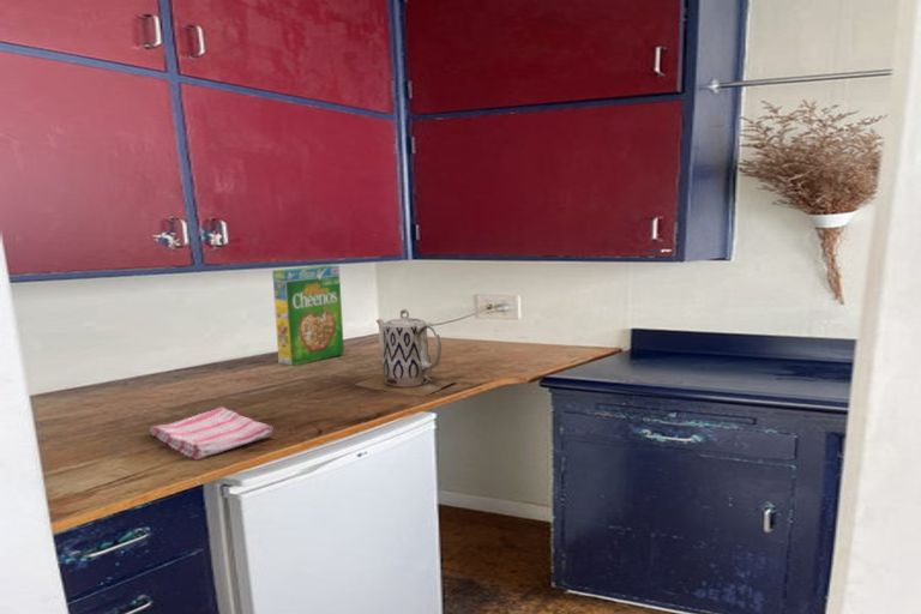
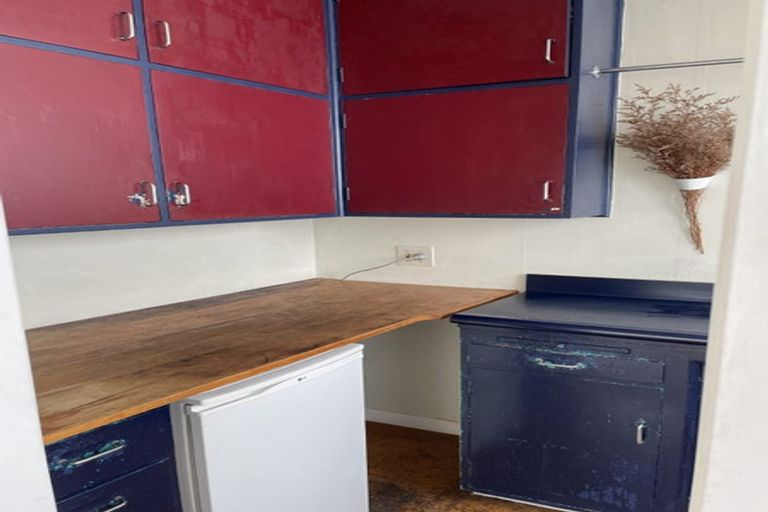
- teapot [354,308,457,398]
- cereal box [271,264,345,367]
- dish towel [149,407,273,460]
